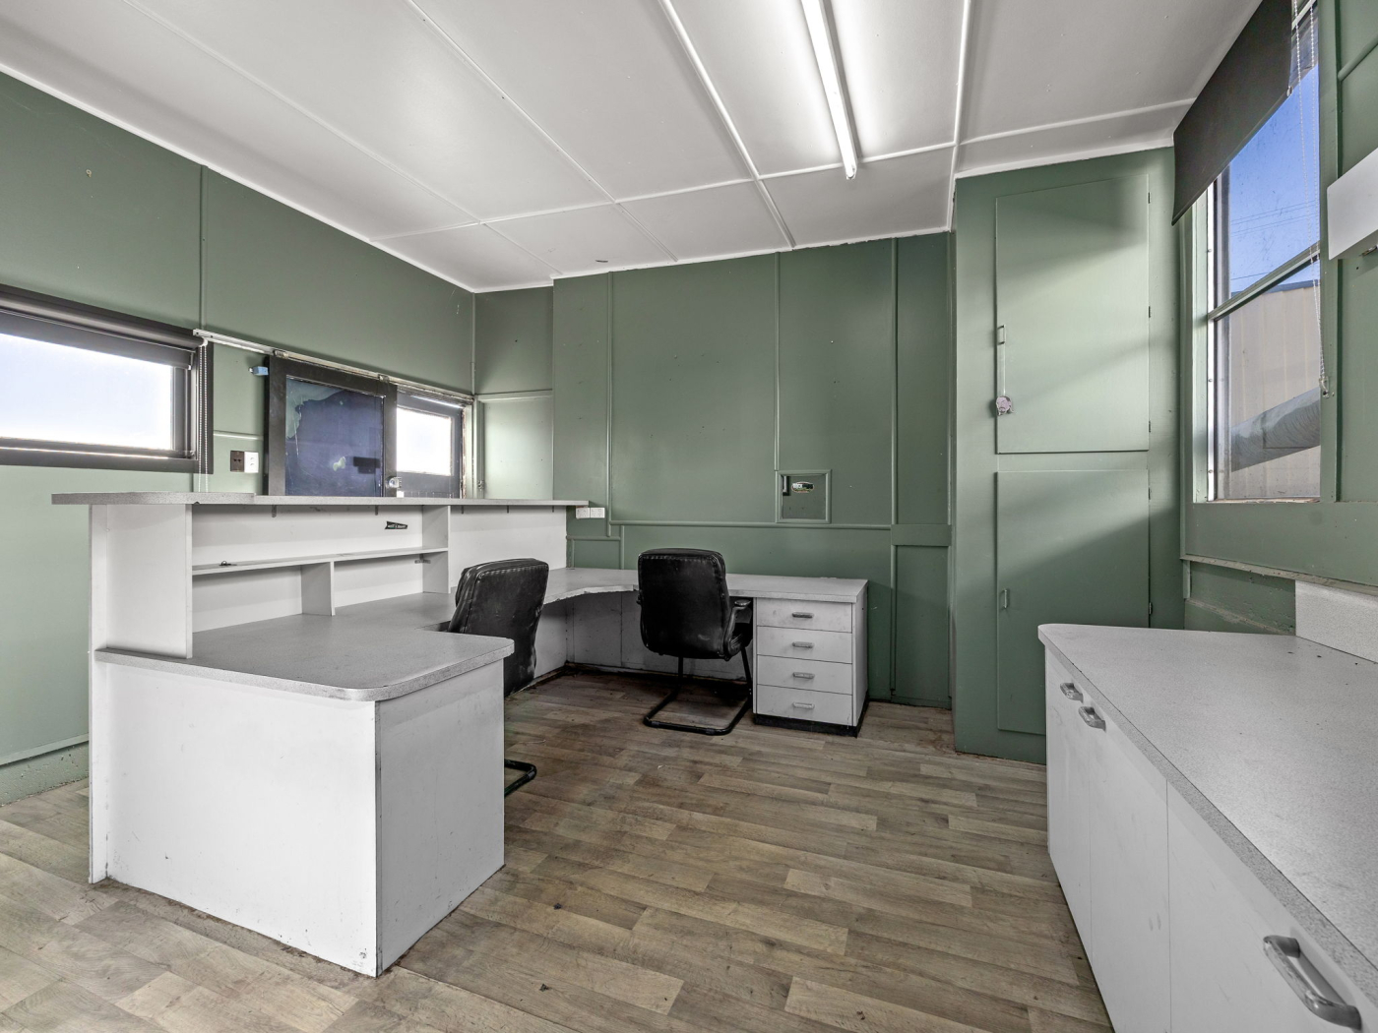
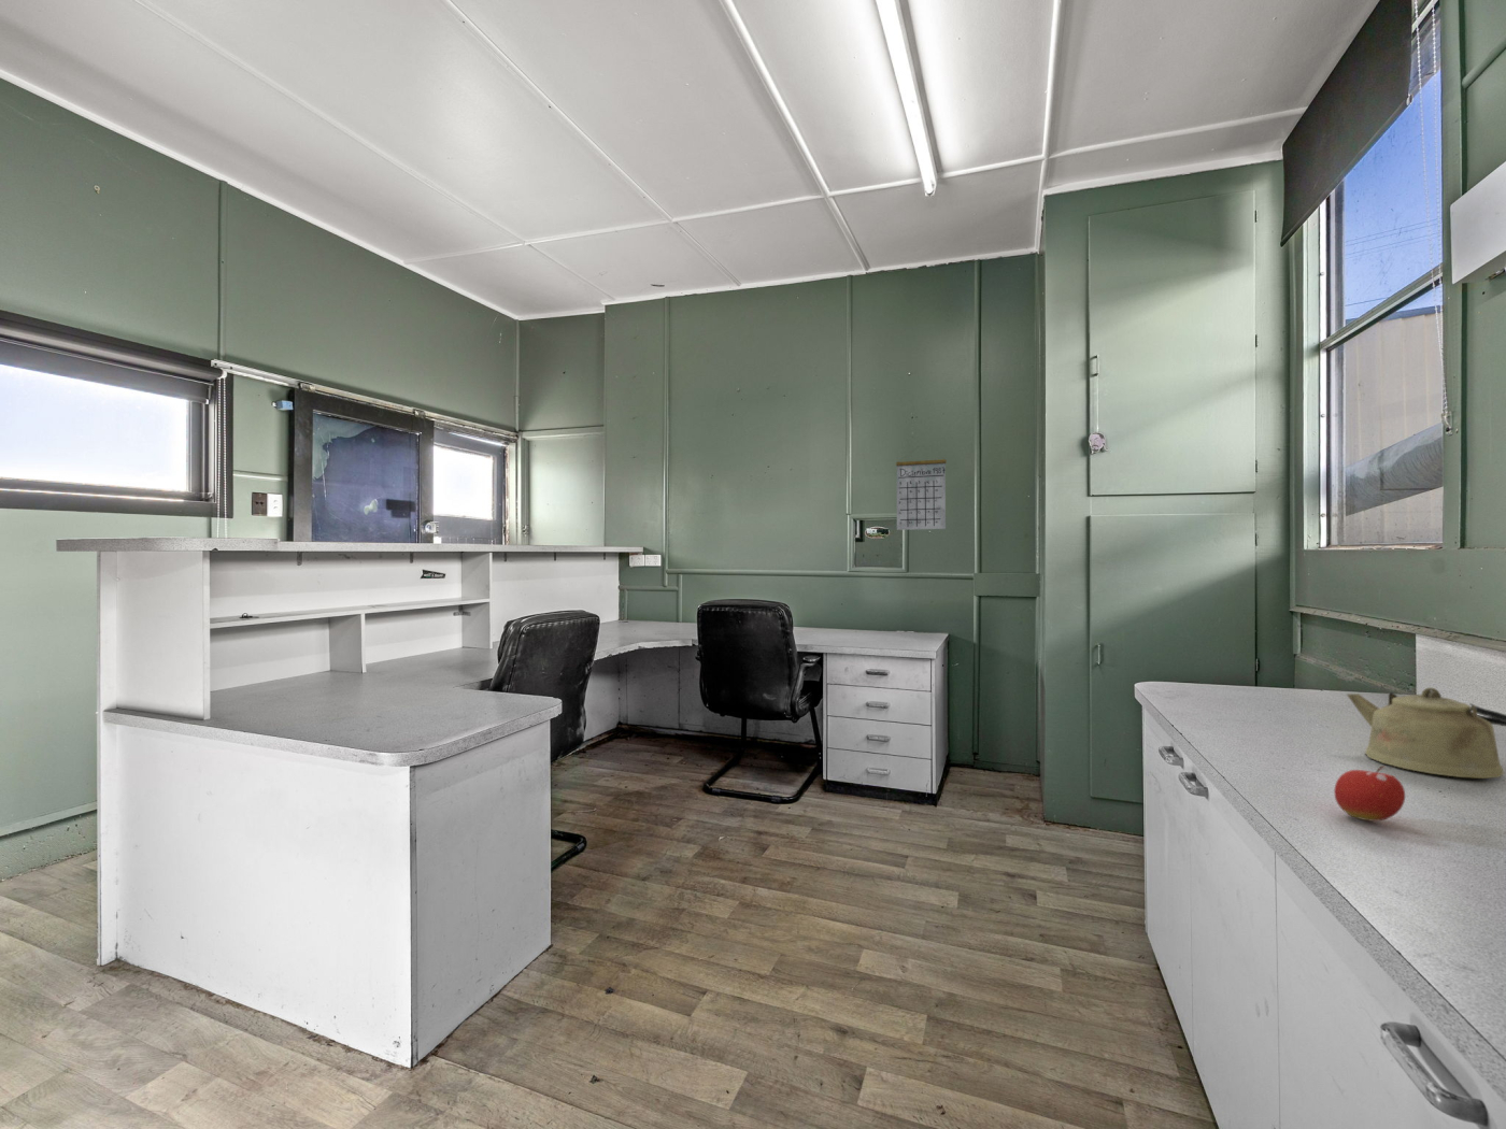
+ kettle [1346,685,1506,779]
+ calendar [895,446,946,531]
+ fruit [1333,765,1406,823]
